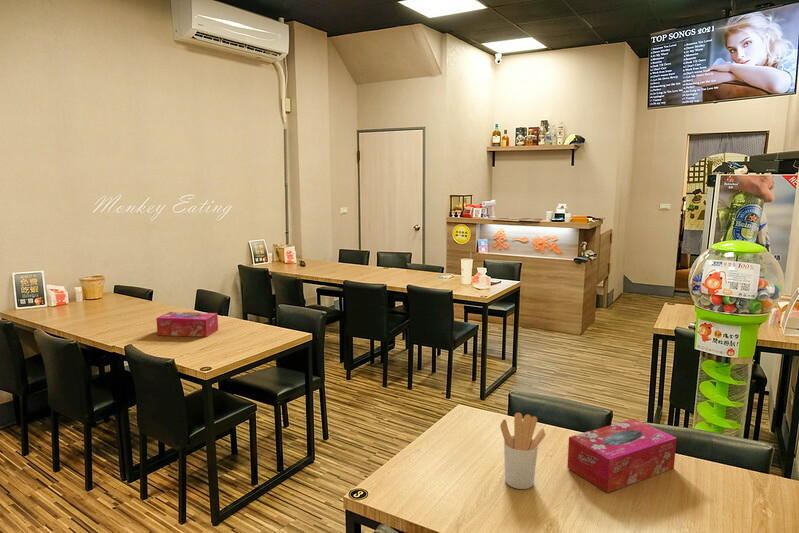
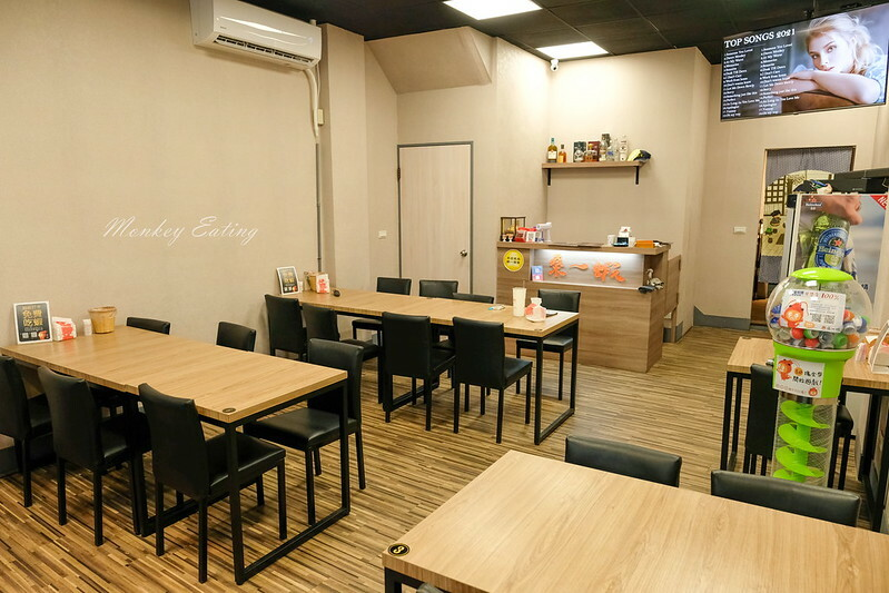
- tissue box [566,418,677,494]
- tissue box [155,311,219,338]
- utensil holder [499,412,547,490]
